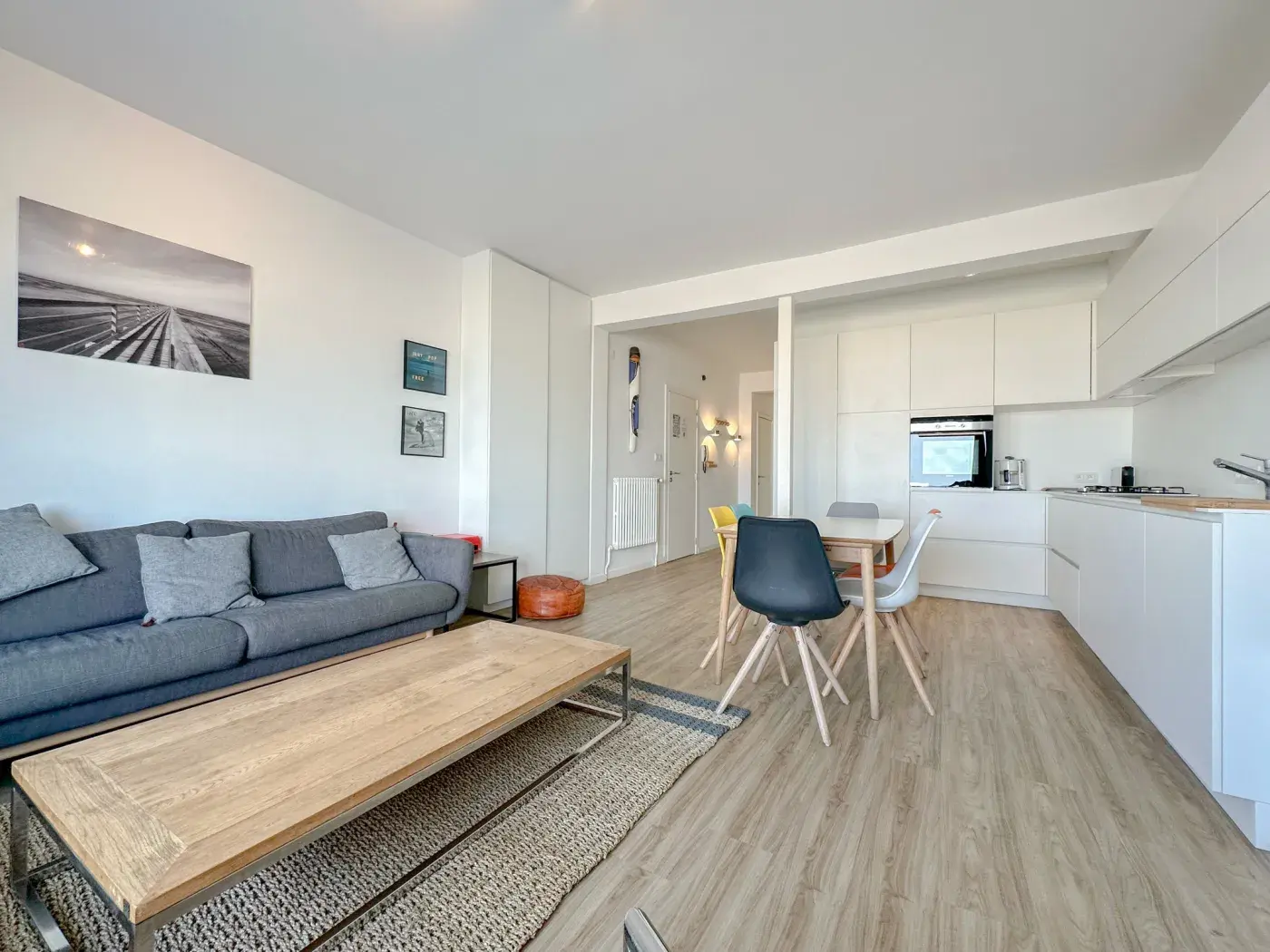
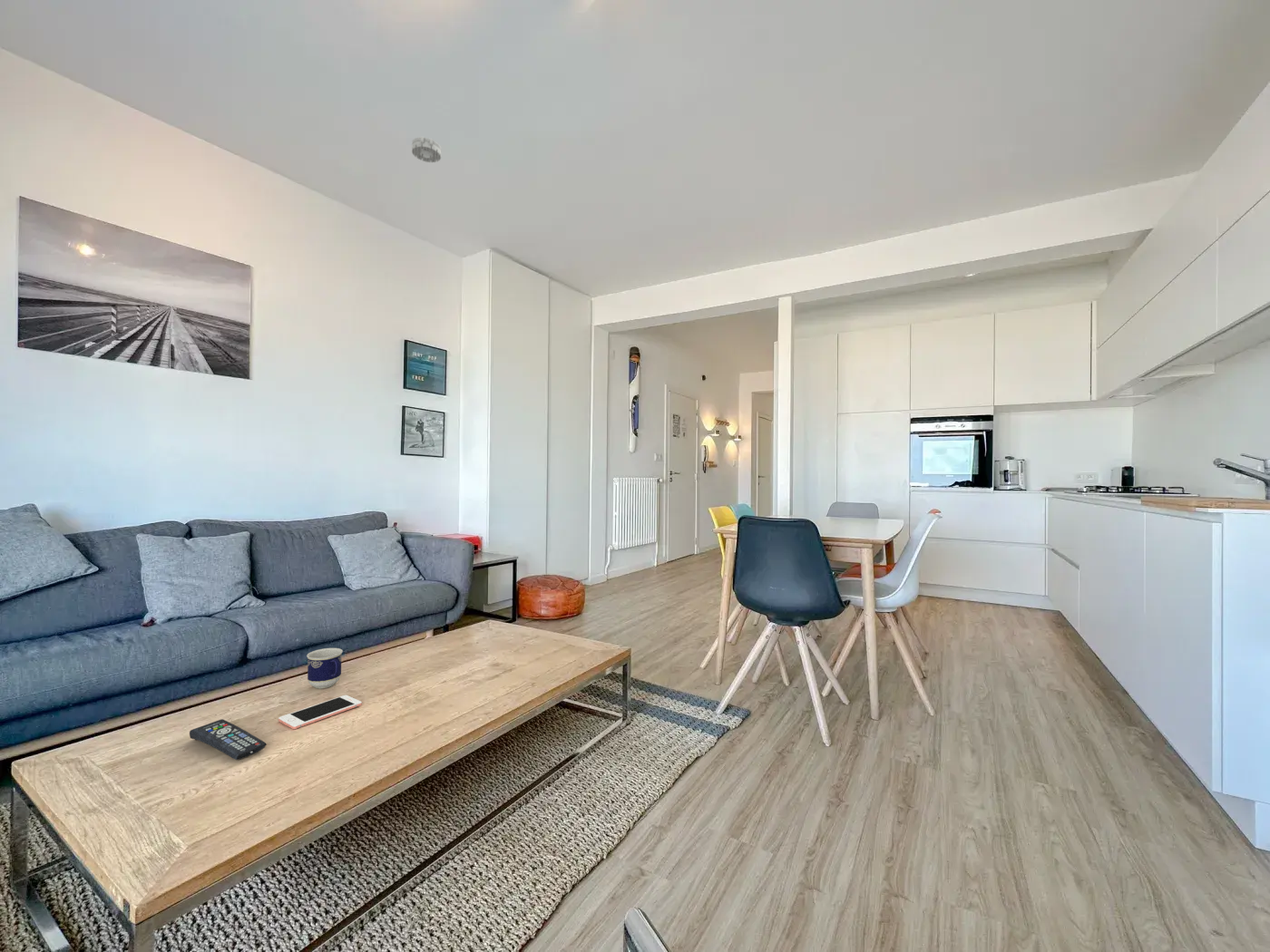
+ remote control [189,718,268,761]
+ cup [306,647,344,689]
+ cell phone [278,695,363,730]
+ smoke detector [411,135,442,163]
